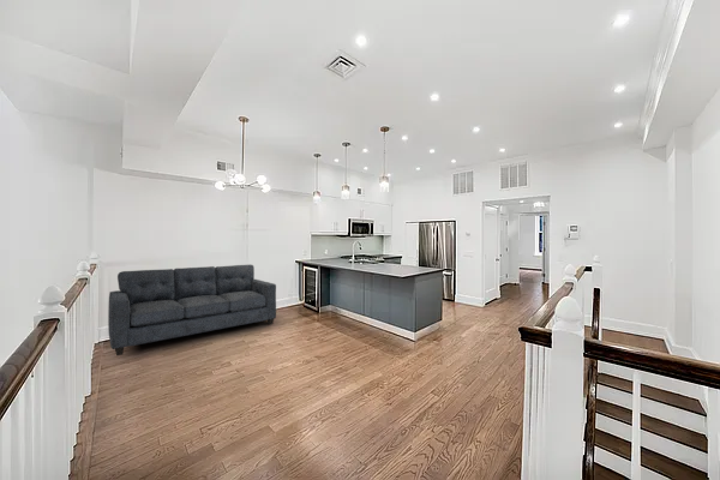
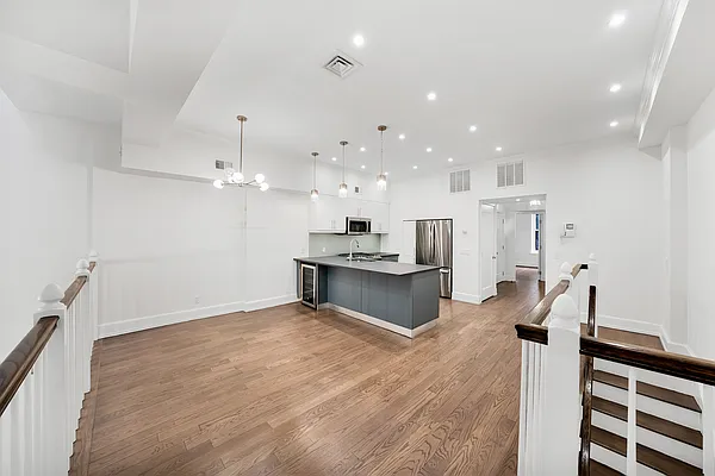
- sofa [107,264,277,356]
